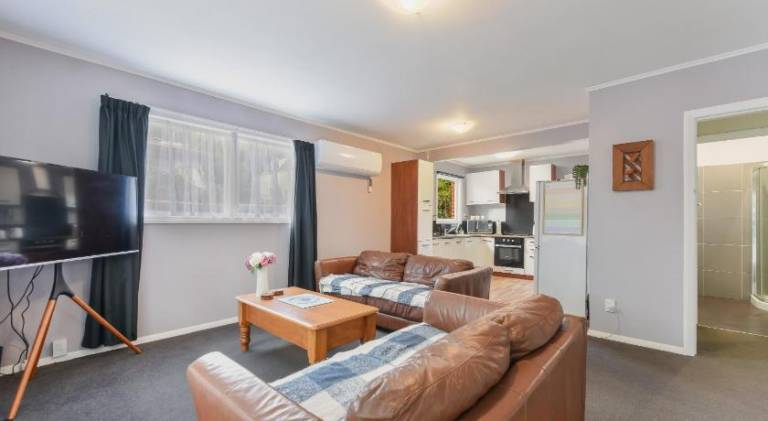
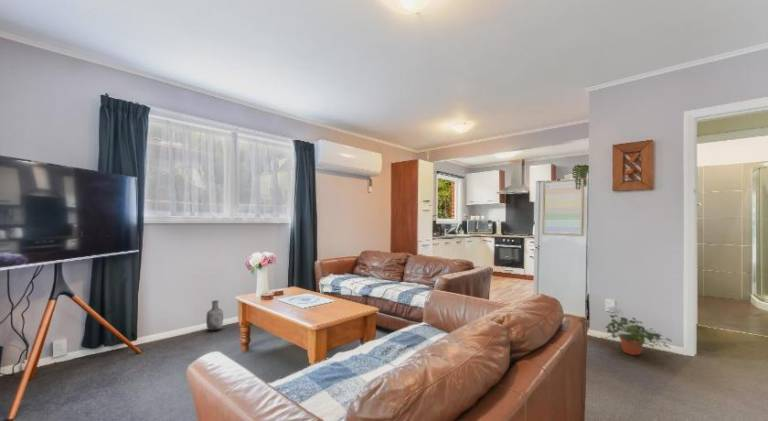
+ vase [205,299,224,331]
+ potted plant [604,314,673,356]
